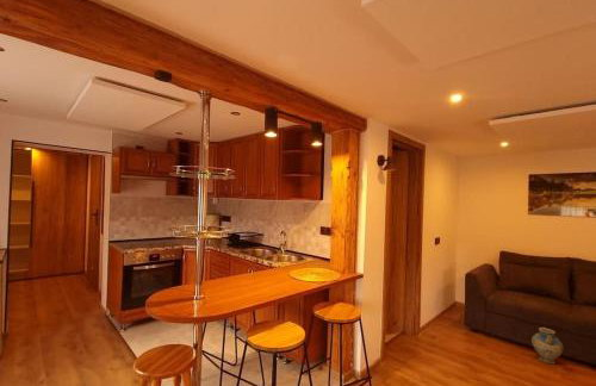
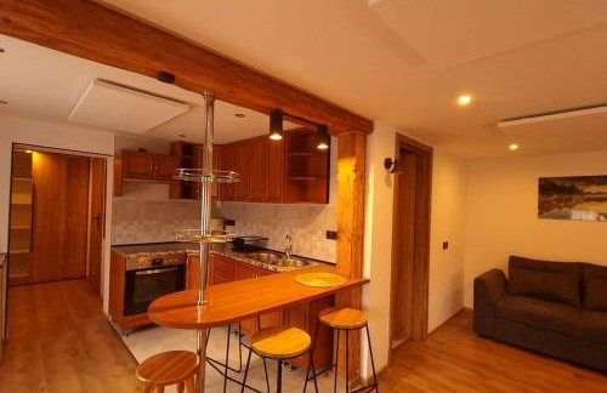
- ceramic jug [530,326,564,366]
